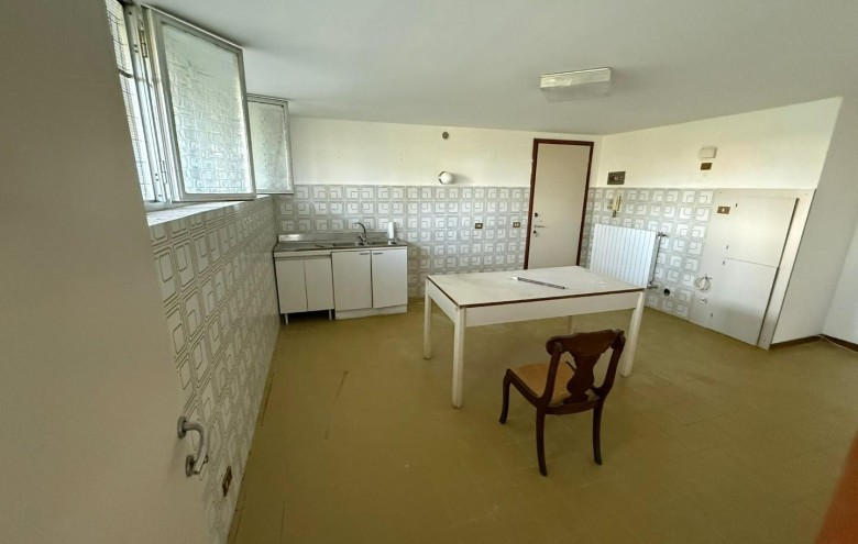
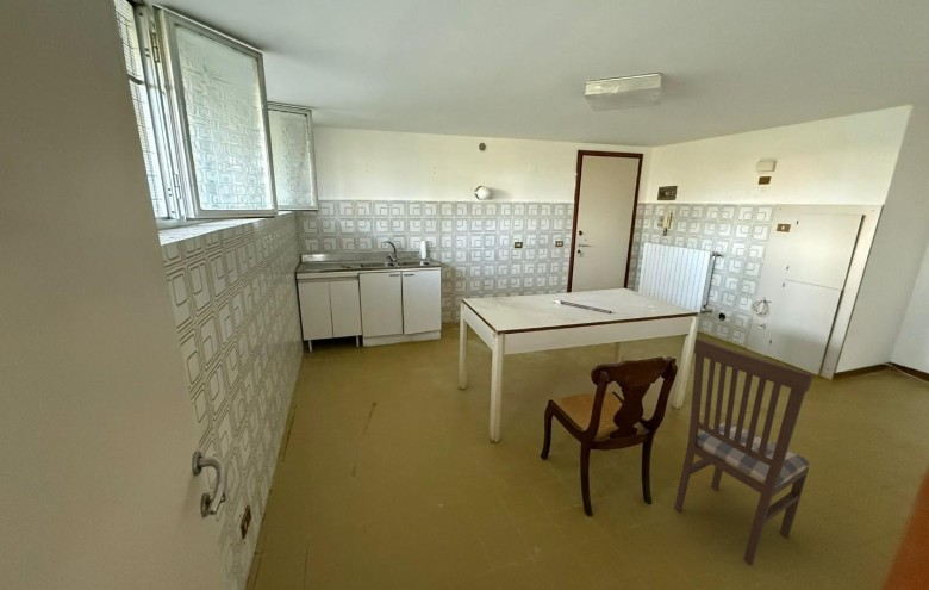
+ dining chair [674,337,815,567]
